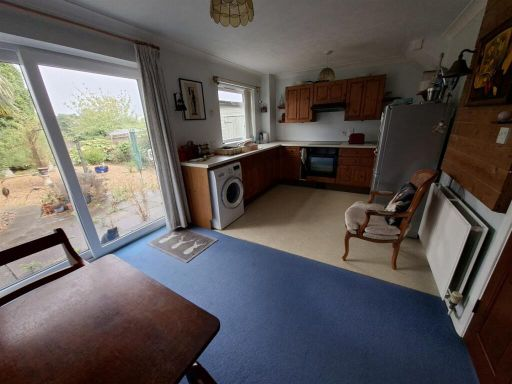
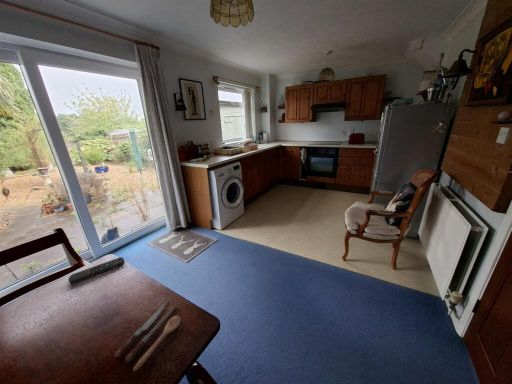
+ remote control [67,256,125,285]
+ spoon [114,299,182,372]
